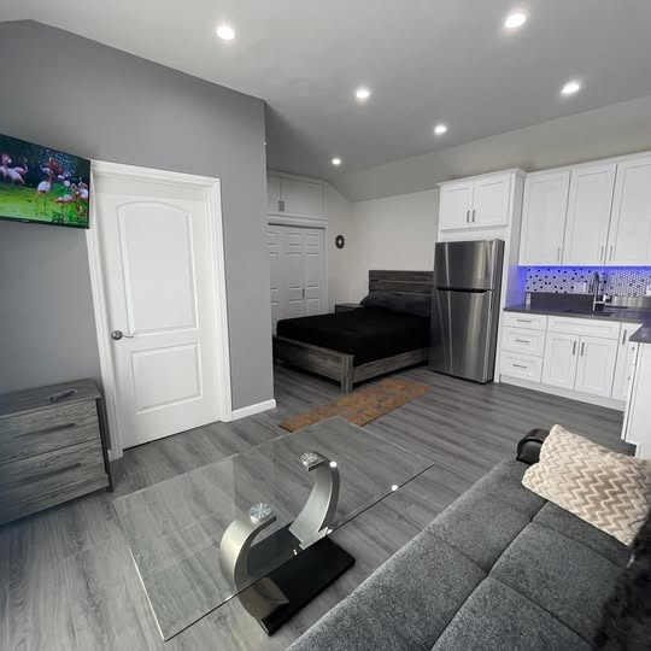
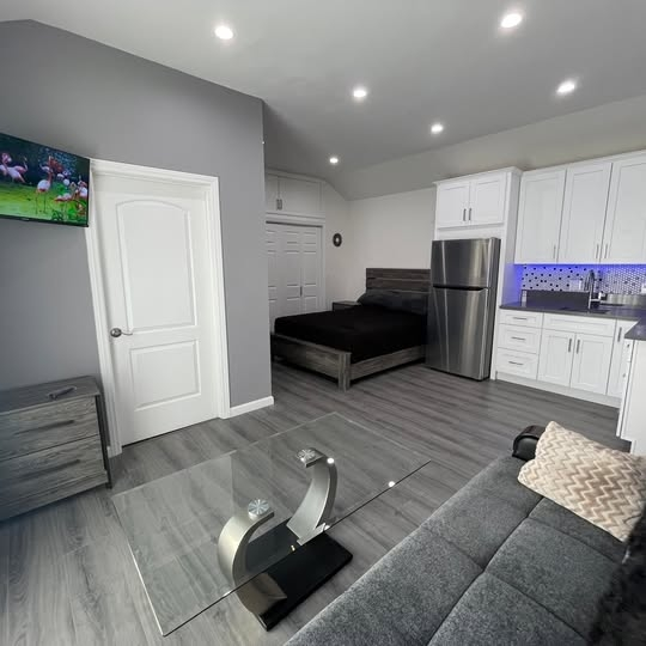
- rug [277,377,433,433]
